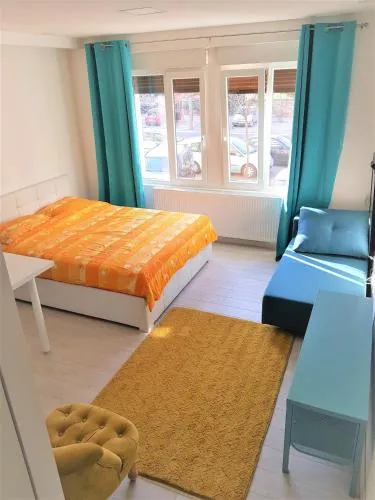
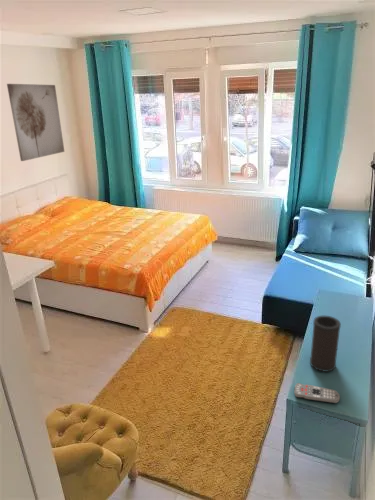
+ wall art [6,83,65,162]
+ speaker [309,315,342,373]
+ remote control [293,382,341,404]
